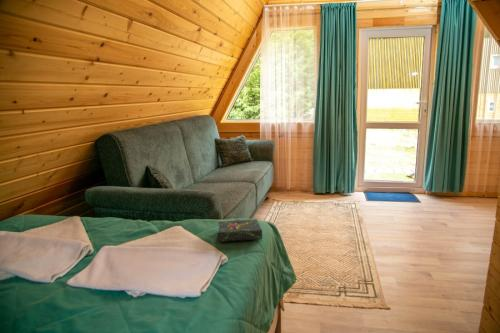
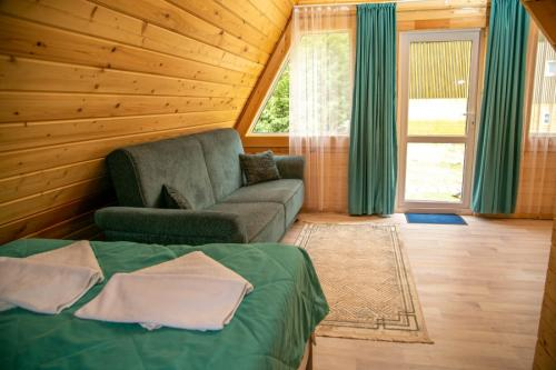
- book [217,218,263,243]
